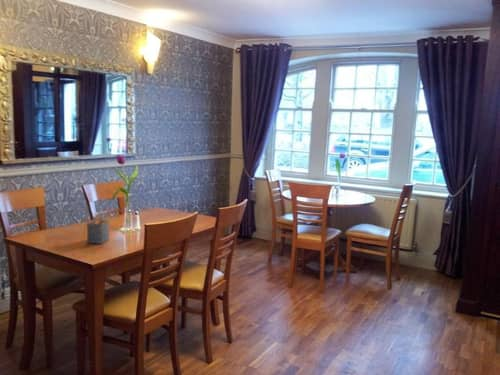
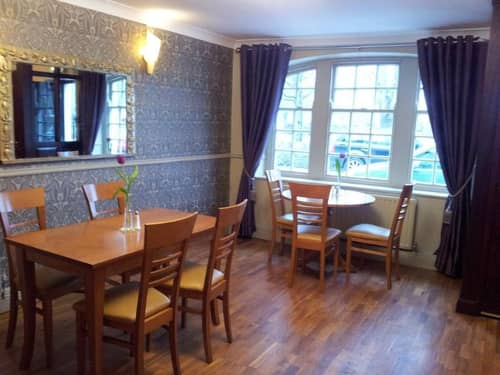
- napkin holder [86,212,110,245]
